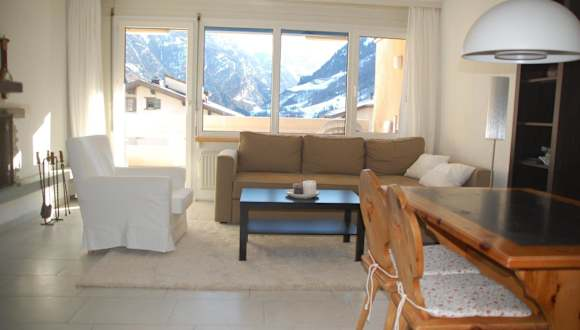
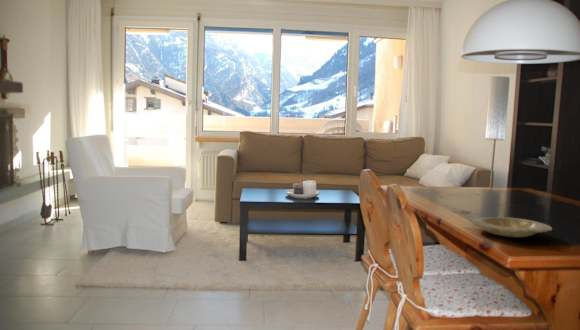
+ plate [468,216,553,238]
